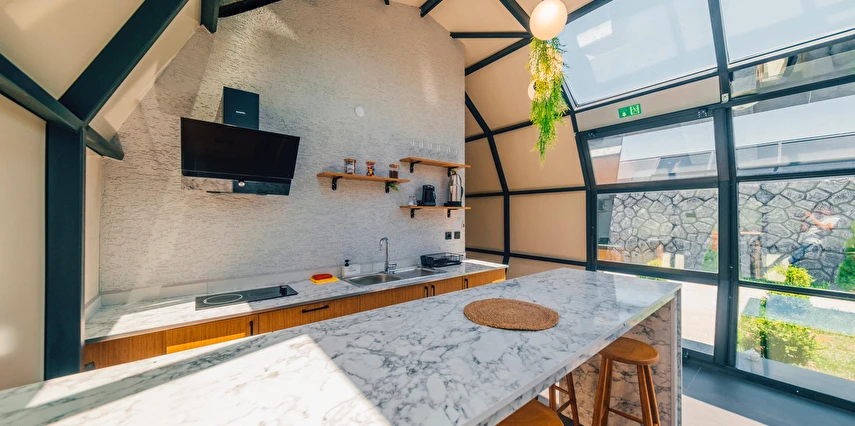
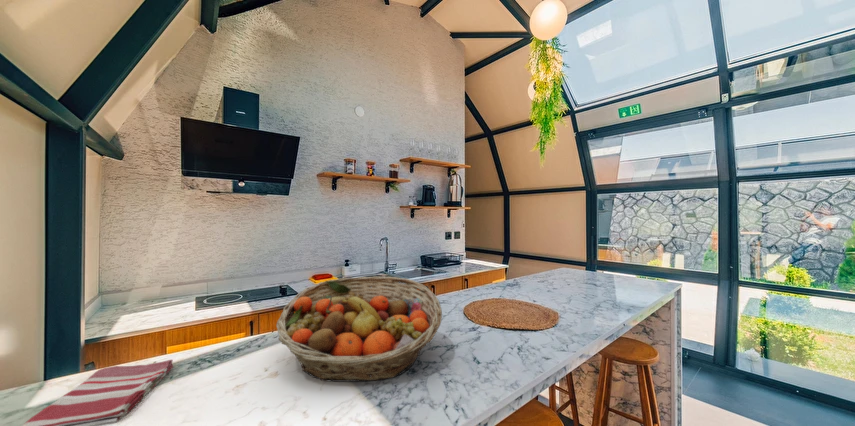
+ fruit basket [275,275,443,383]
+ dish towel [21,359,175,426]
